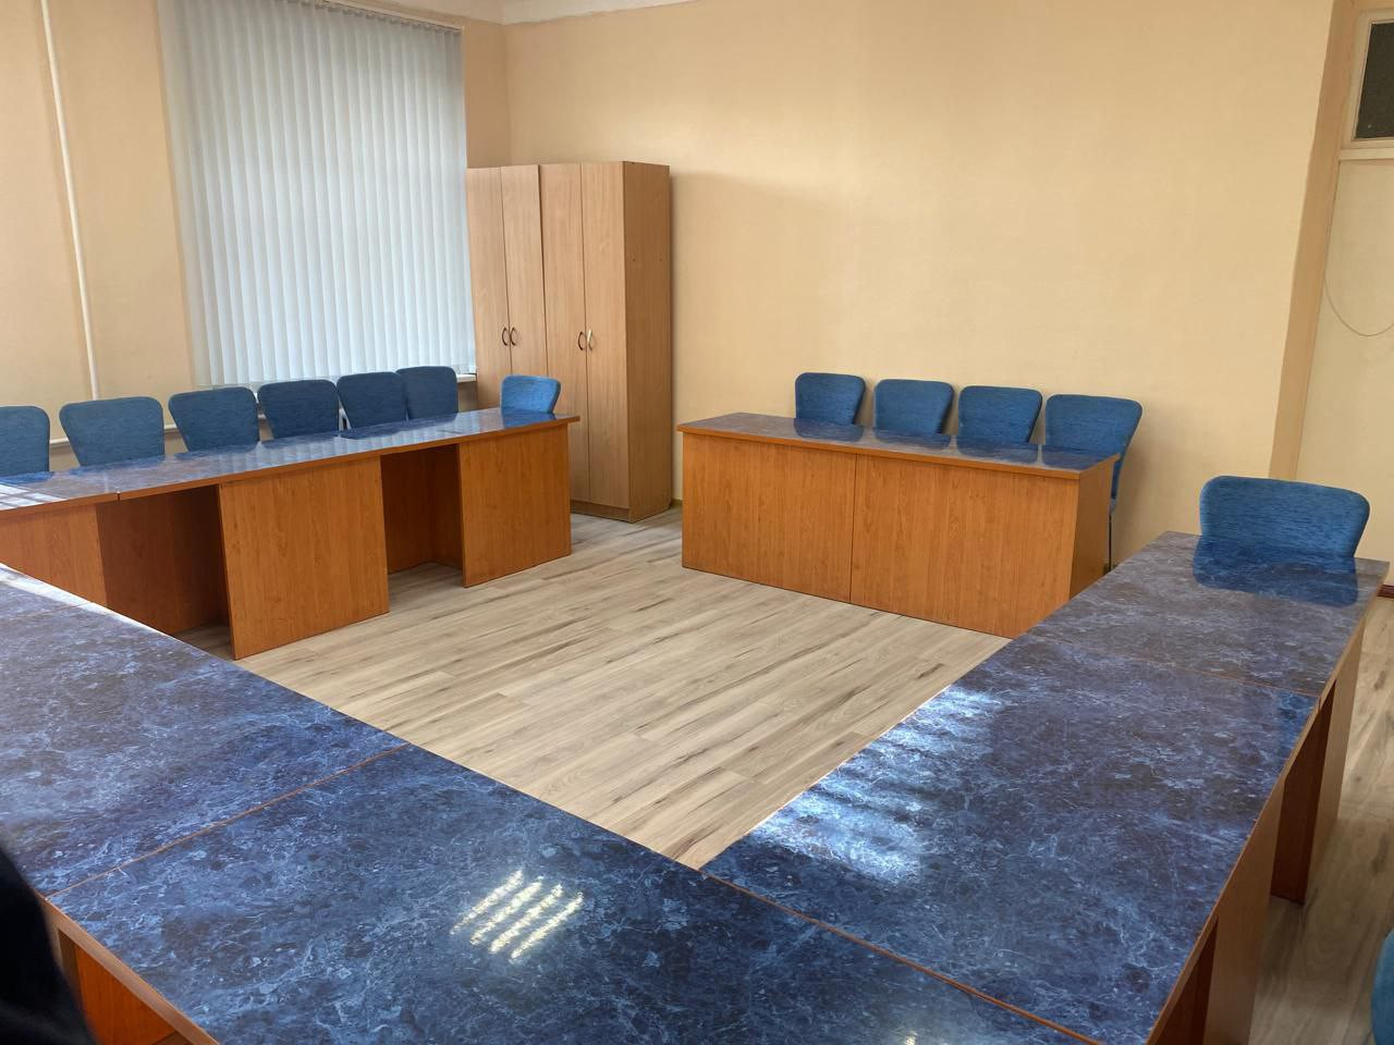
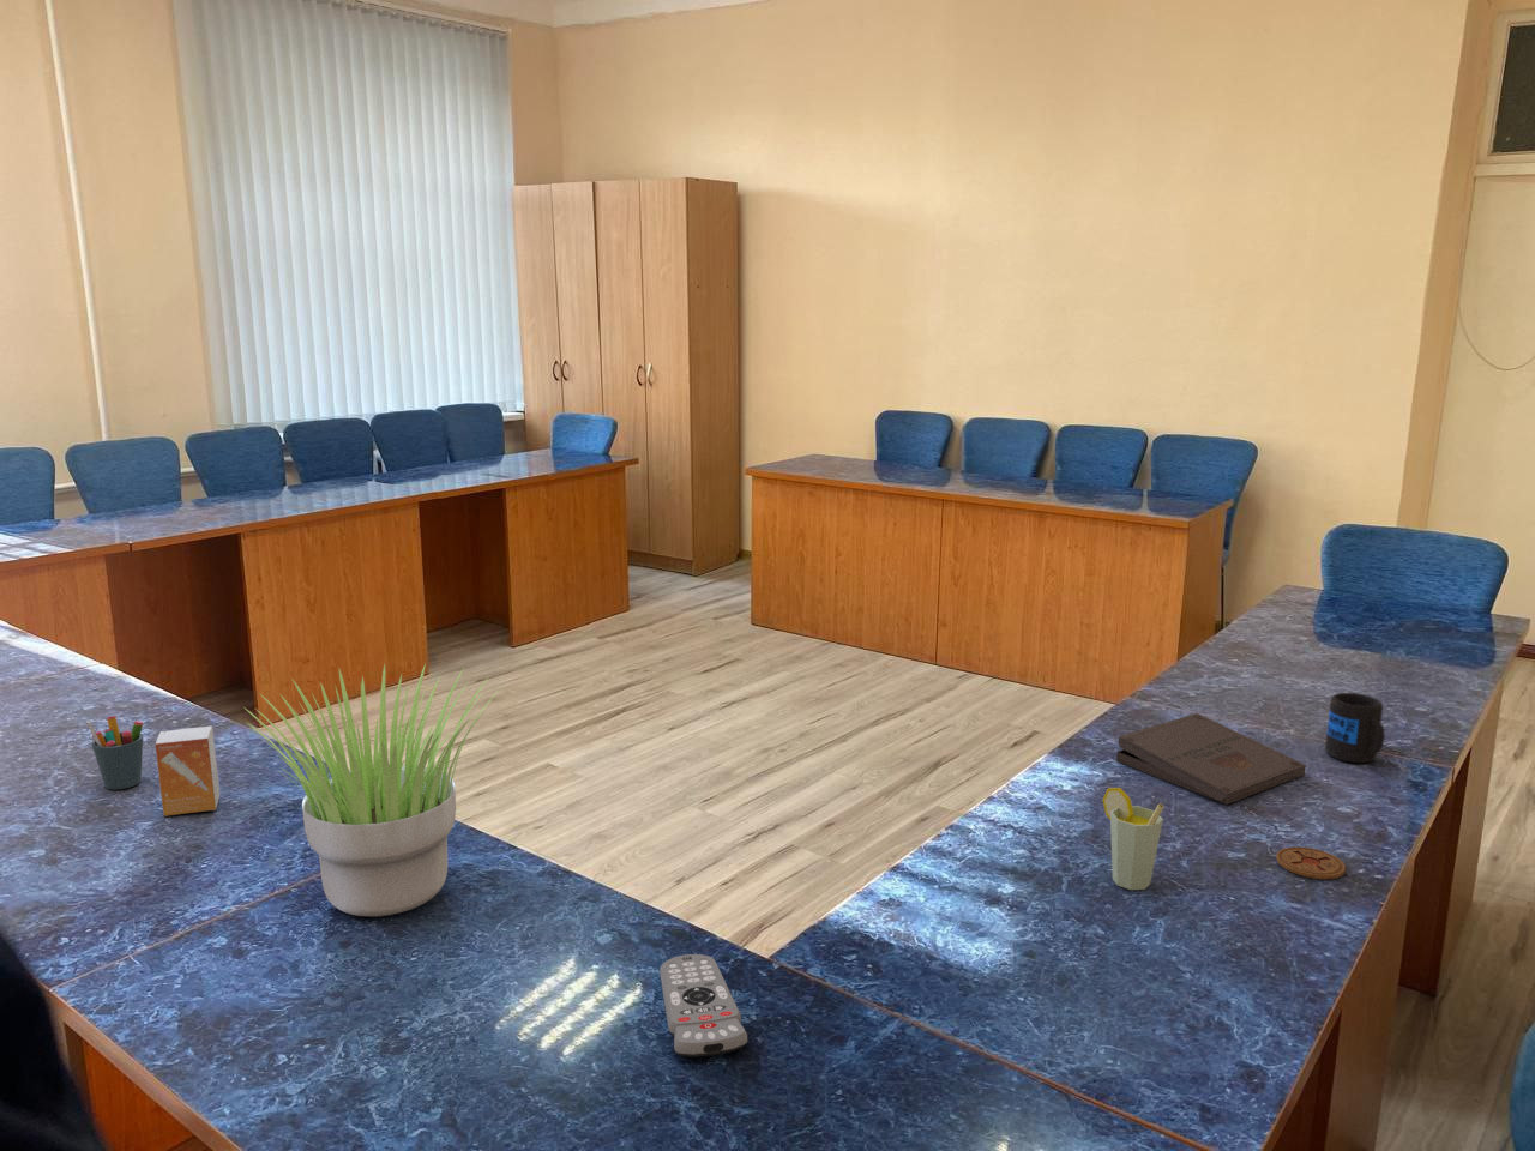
+ small box [155,725,221,817]
+ mug [1323,692,1386,764]
+ pizza box [1116,712,1307,805]
+ potted plant [244,663,499,918]
+ cup [1102,787,1165,891]
+ remote control [659,953,748,1059]
+ pen holder [85,715,144,791]
+ coaster [1275,845,1346,880]
